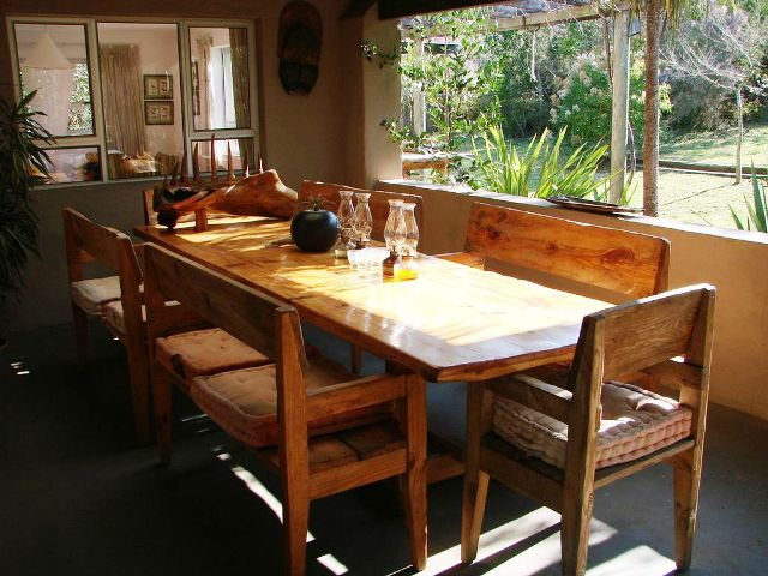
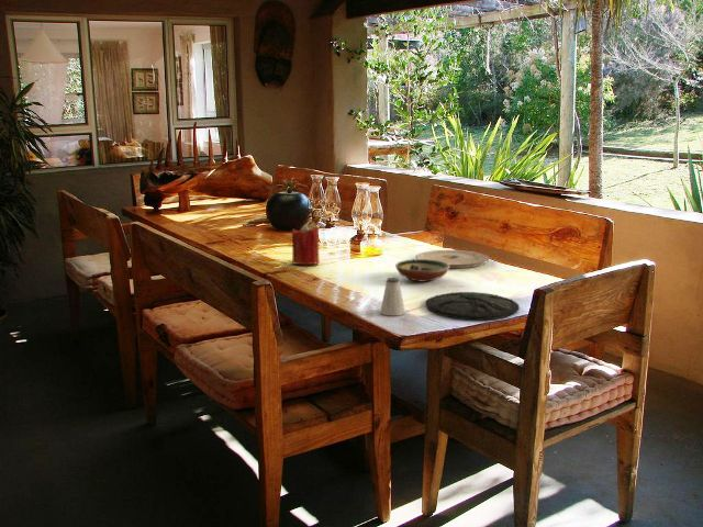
+ decorative bowl [394,258,450,283]
+ plate [424,291,521,321]
+ plate [414,249,490,269]
+ candle [291,223,321,266]
+ saltshaker [379,277,406,316]
